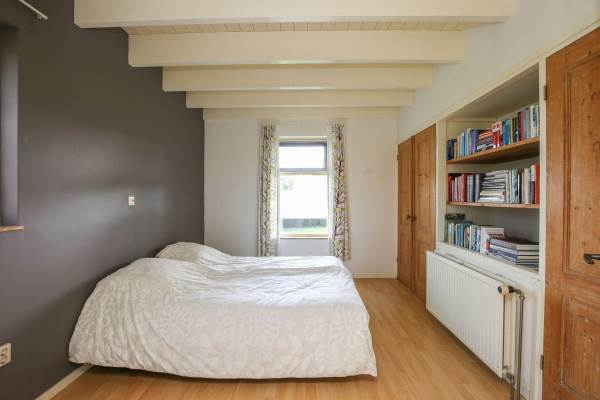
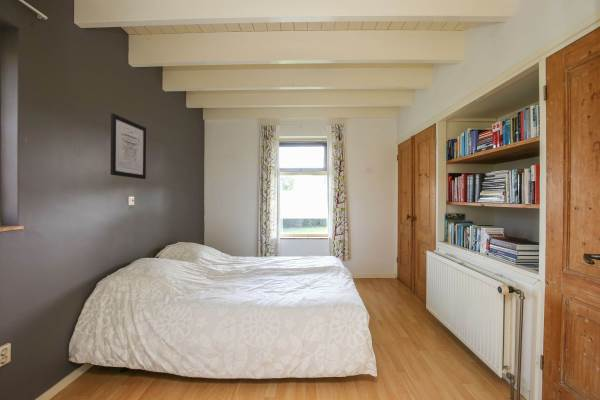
+ wall art [110,113,147,180]
